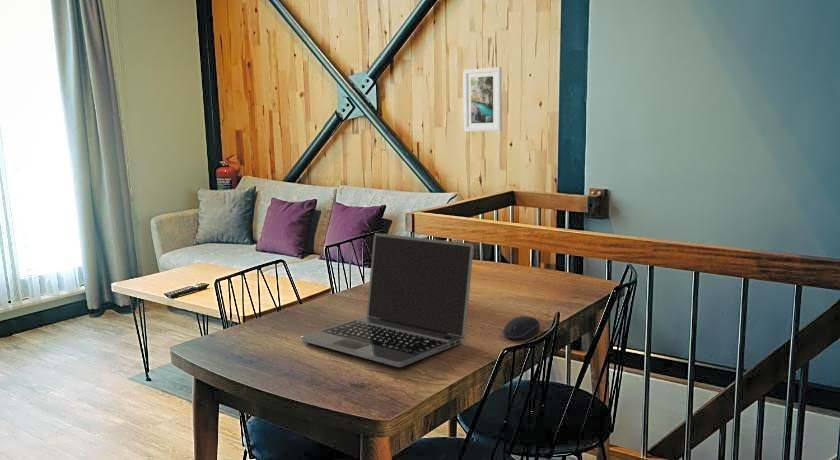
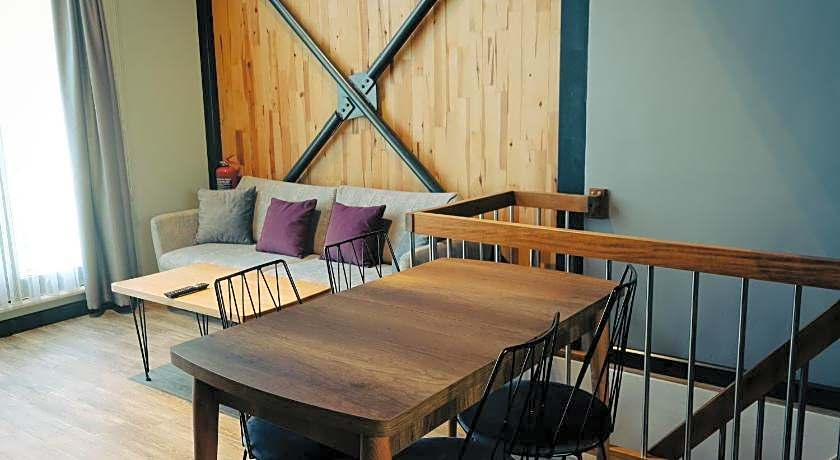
- computer mouse [502,315,541,340]
- laptop [300,232,475,368]
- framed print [462,66,503,132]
